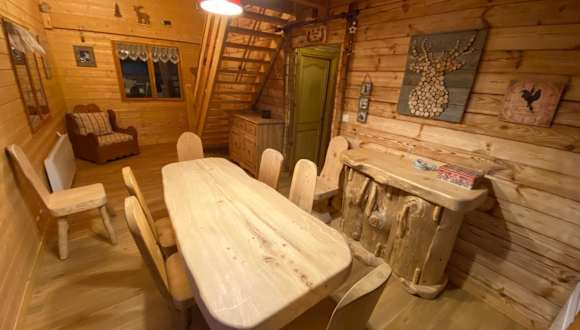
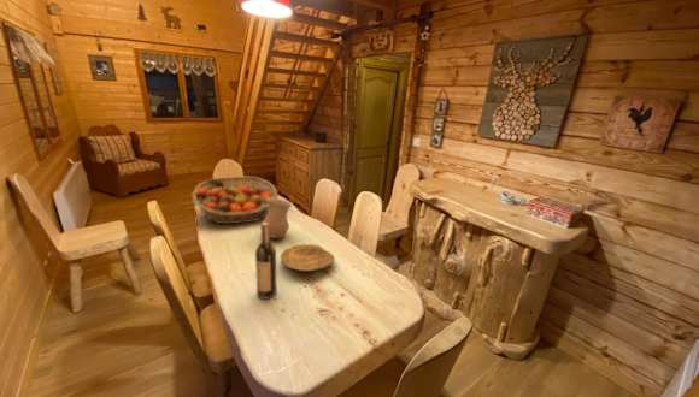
+ wine bottle [254,223,277,301]
+ fruit basket [190,176,280,225]
+ vase [262,197,294,239]
+ plate [280,243,336,272]
